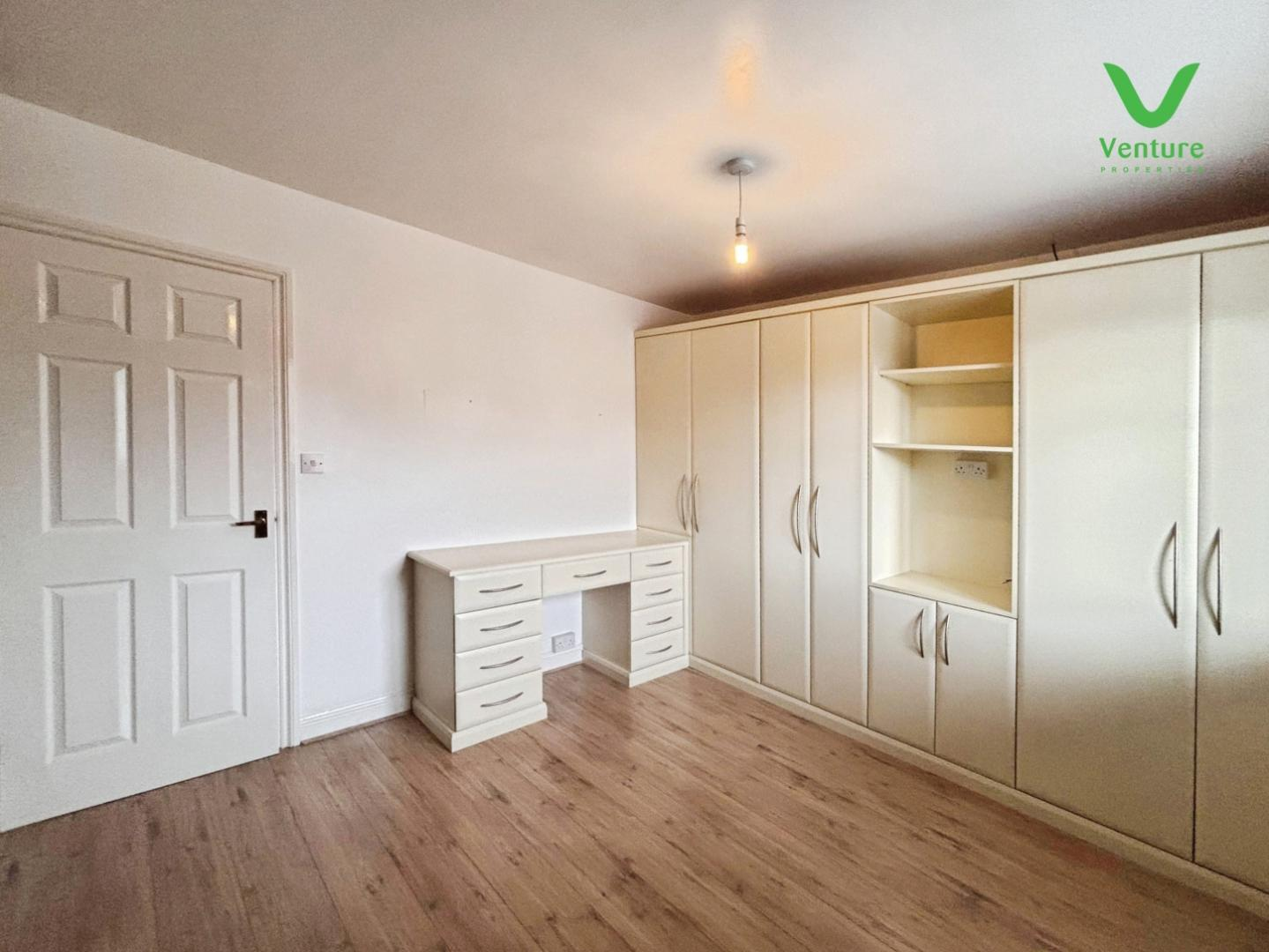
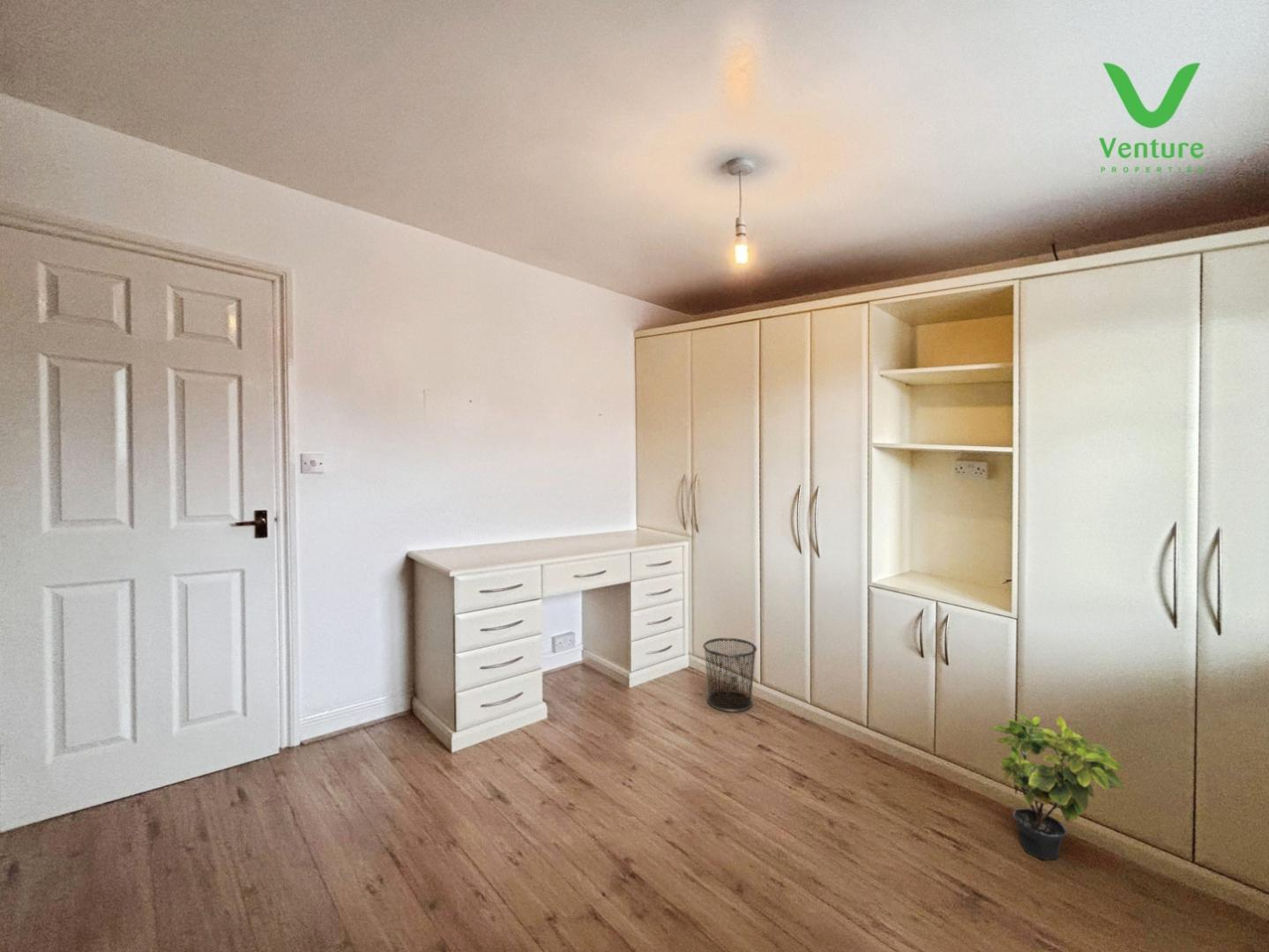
+ potted plant [989,712,1124,860]
+ waste bin [702,637,758,713]
